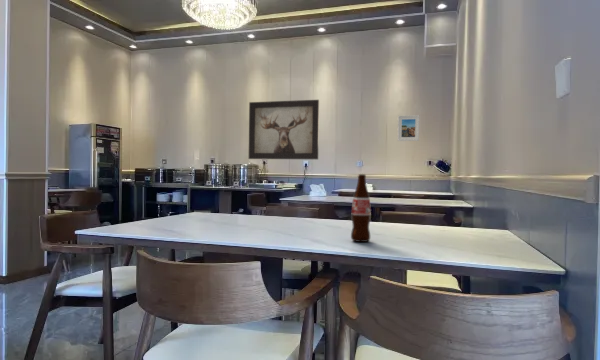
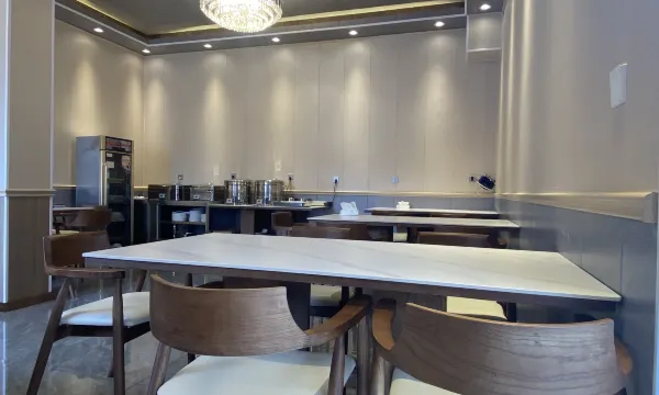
- bottle [350,173,372,243]
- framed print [397,114,420,142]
- wall art [248,99,320,160]
